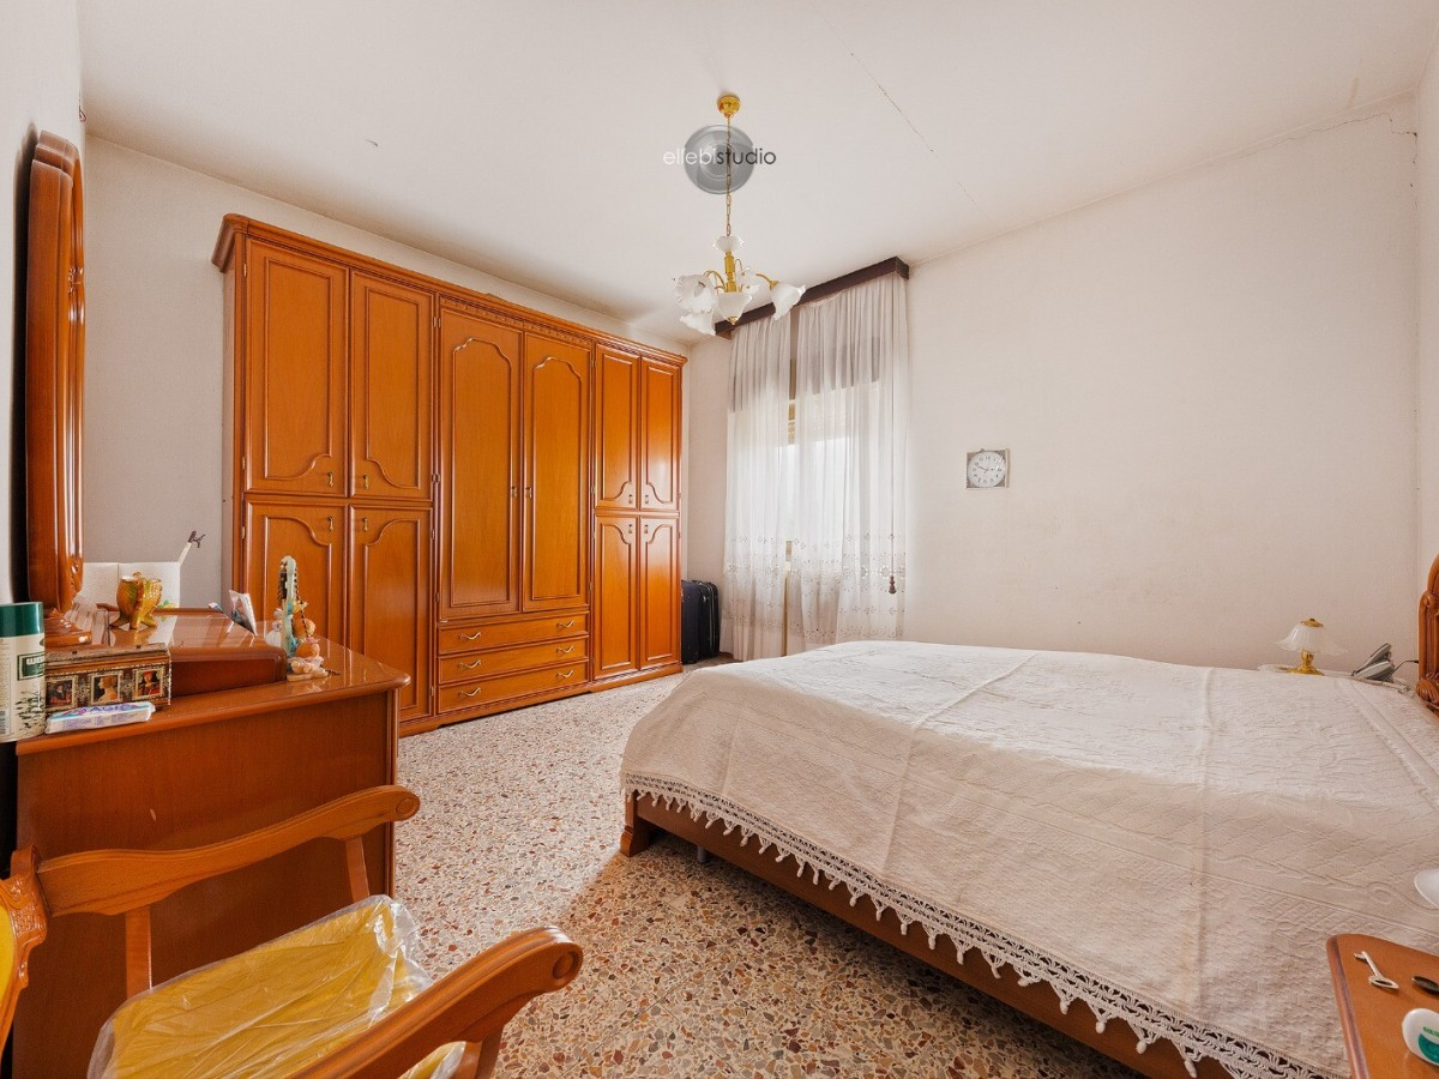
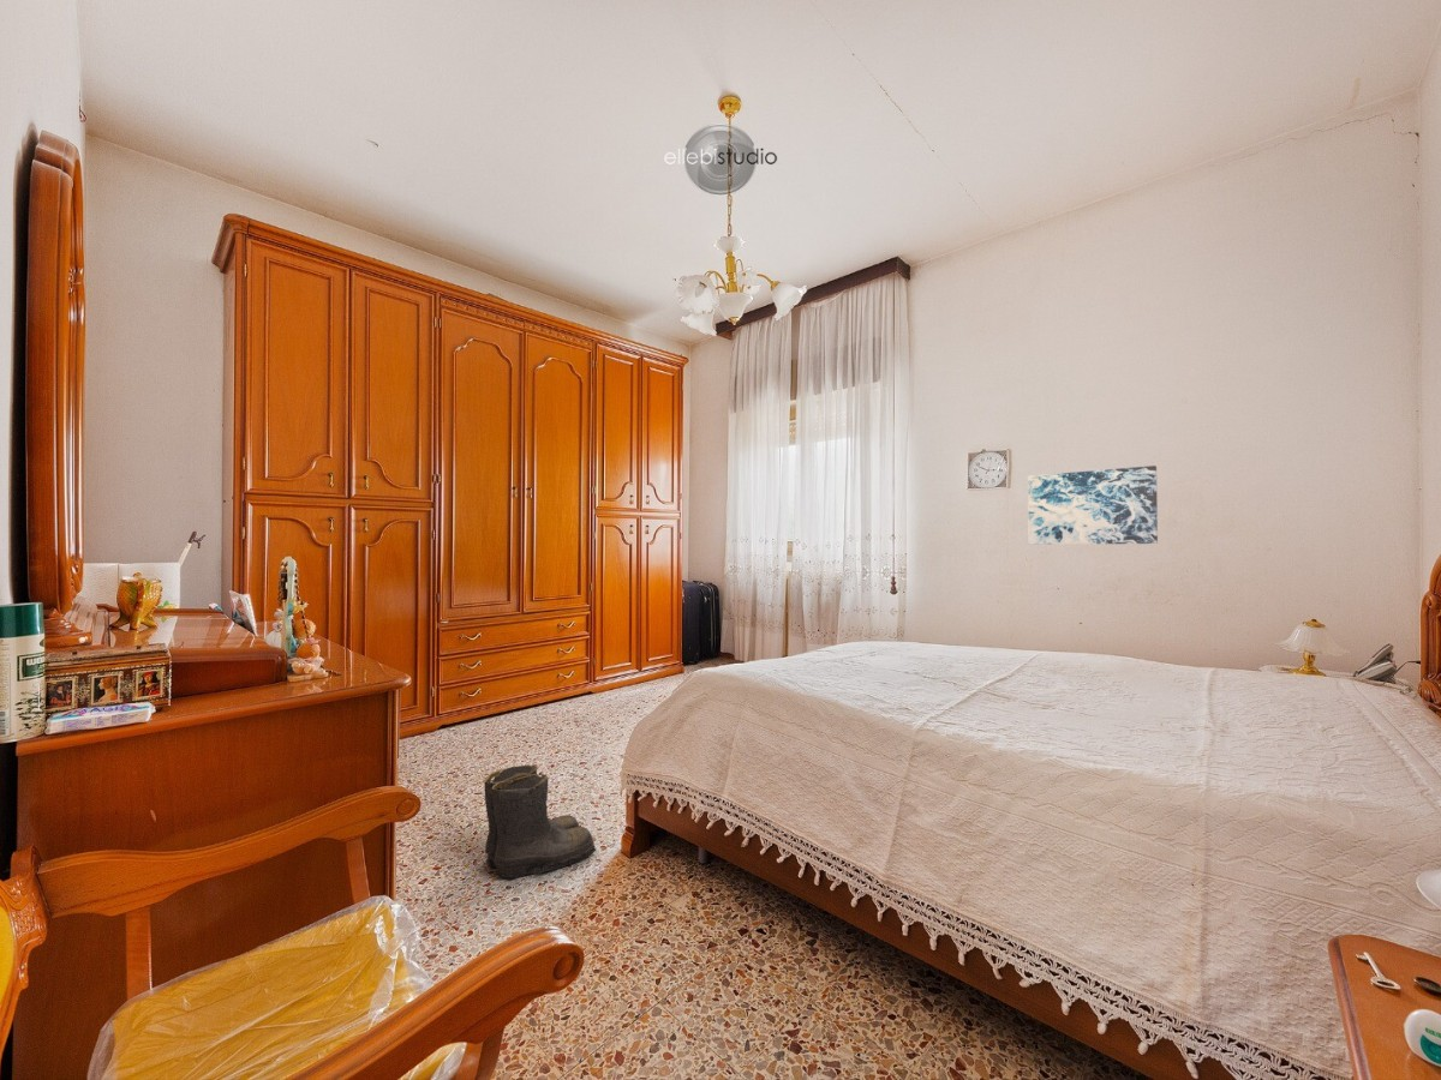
+ wall art [1027,464,1159,546]
+ boots [483,764,598,880]
